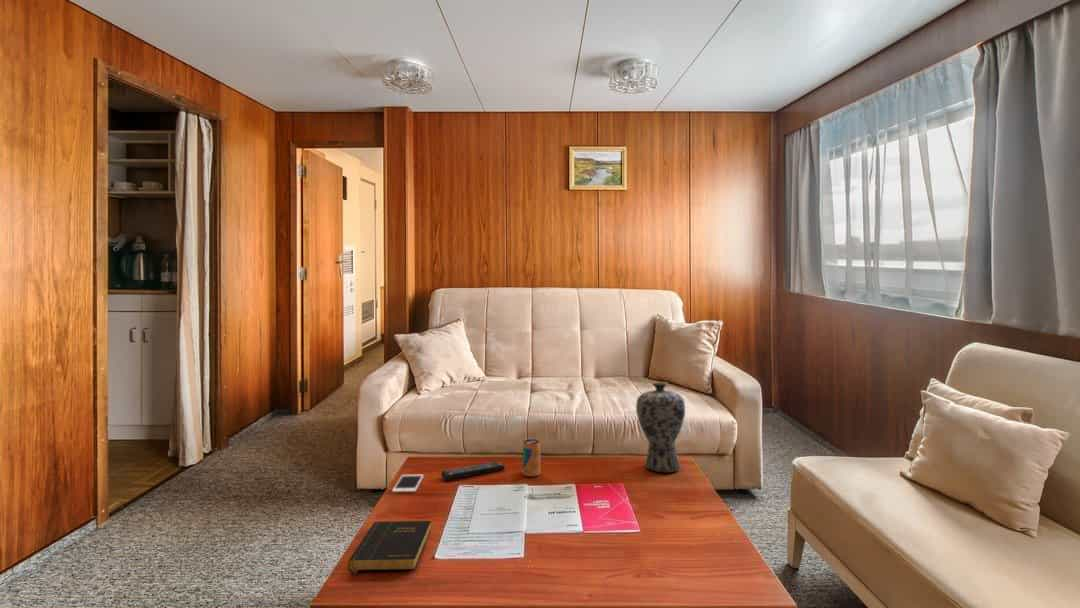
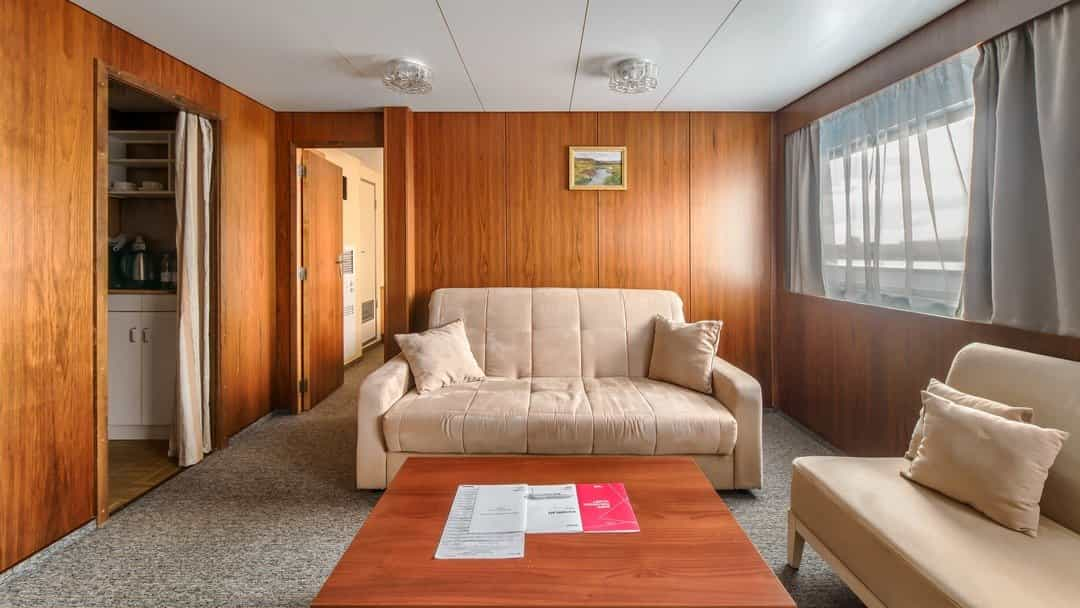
- remote control [440,461,506,481]
- vase [635,381,686,473]
- beverage can [522,438,541,478]
- book [348,520,432,574]
- cell phone [391,474,425,493]
